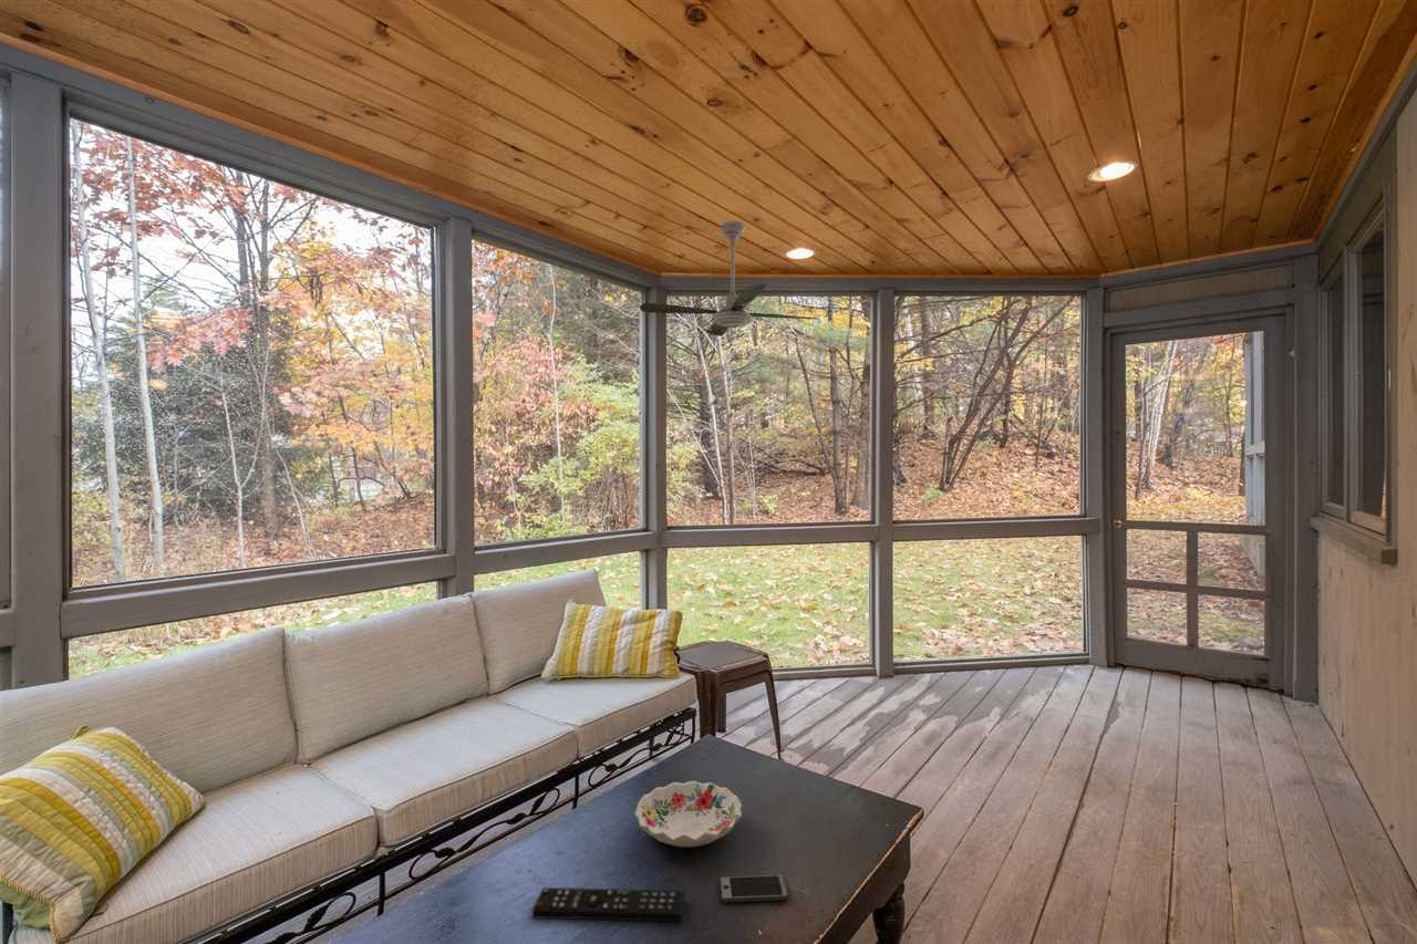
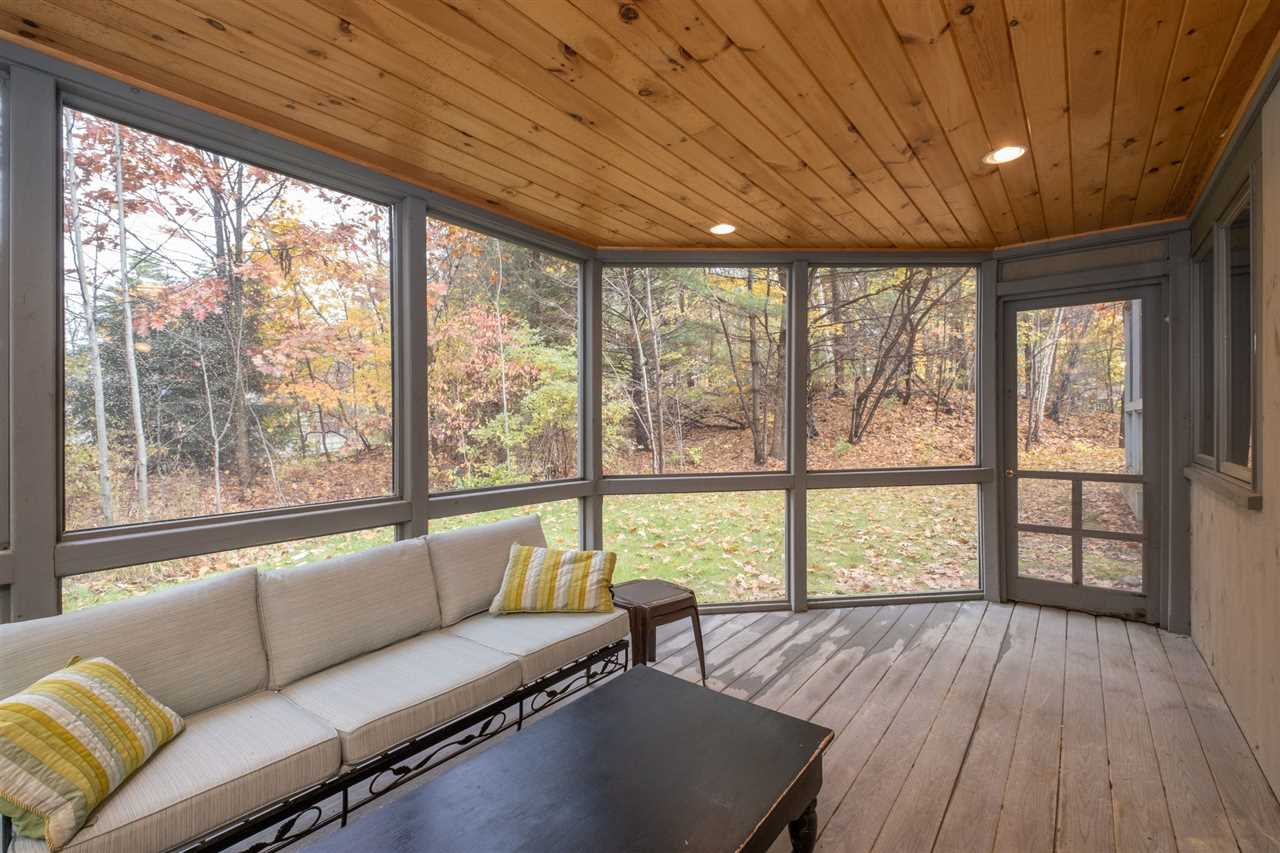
- smartphone [718,874,789,903]
- remote control [531,886,686,923]
- ceiling fan [639,220,820,338]
- decorative bowl [634,780,743,848]
